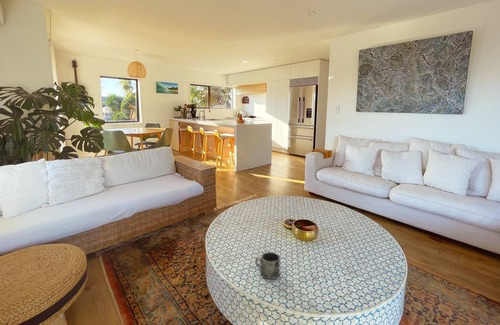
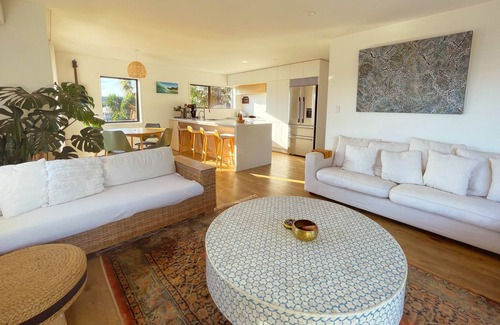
- mug [255,251,281,280]
